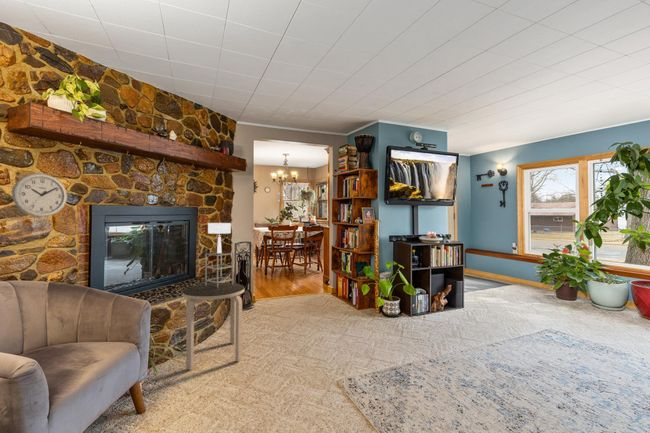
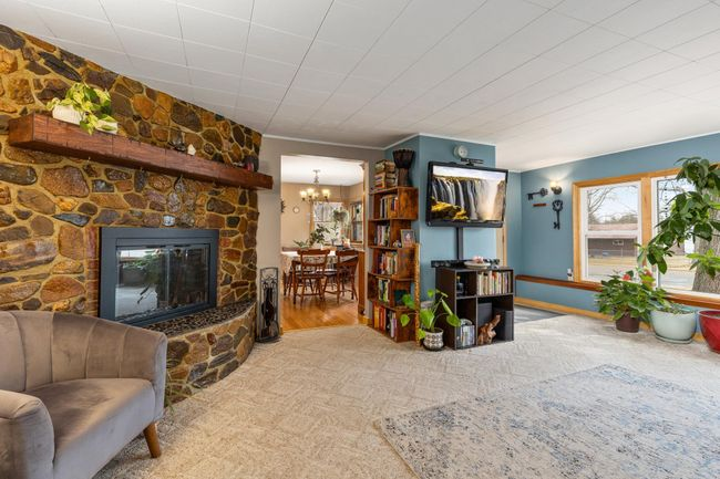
- wall clock [11,172,68,218]
- table lamp [204,222,234,289]
- side table [181,282,245,371]
